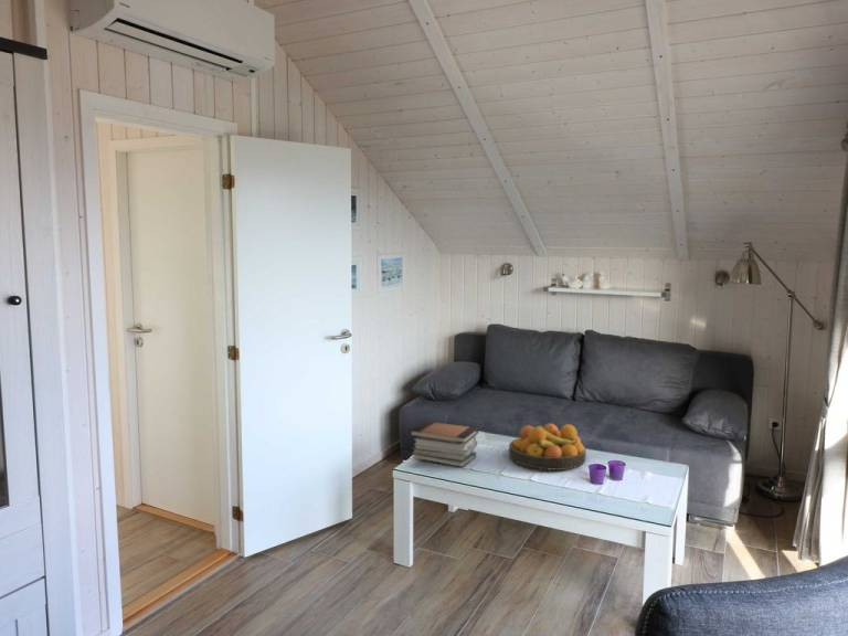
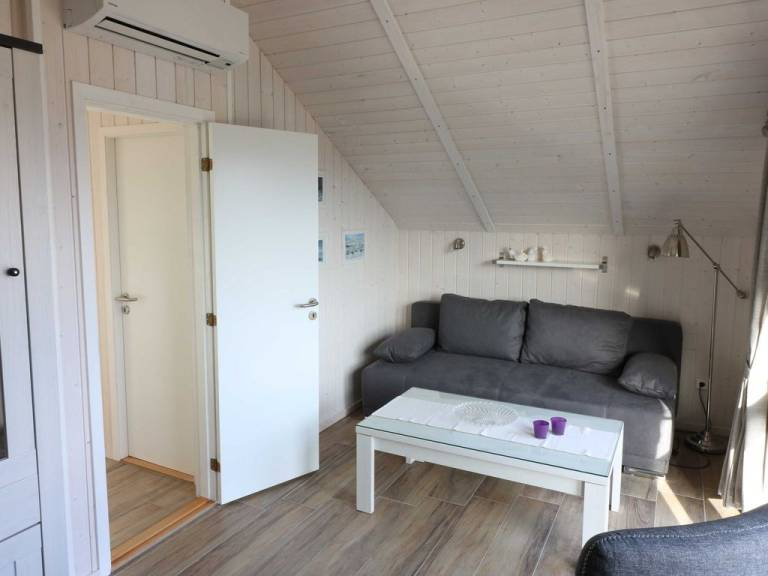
- book stack [409,421,479,468]
- fruit bowl [508,423,587,471]
